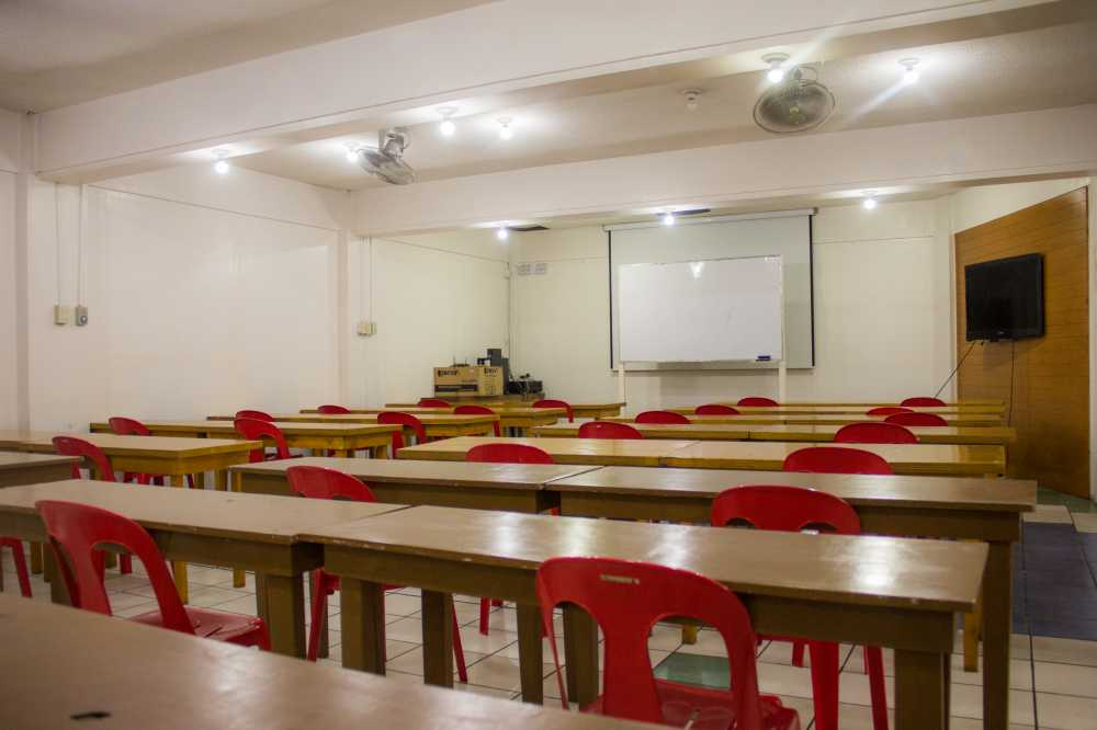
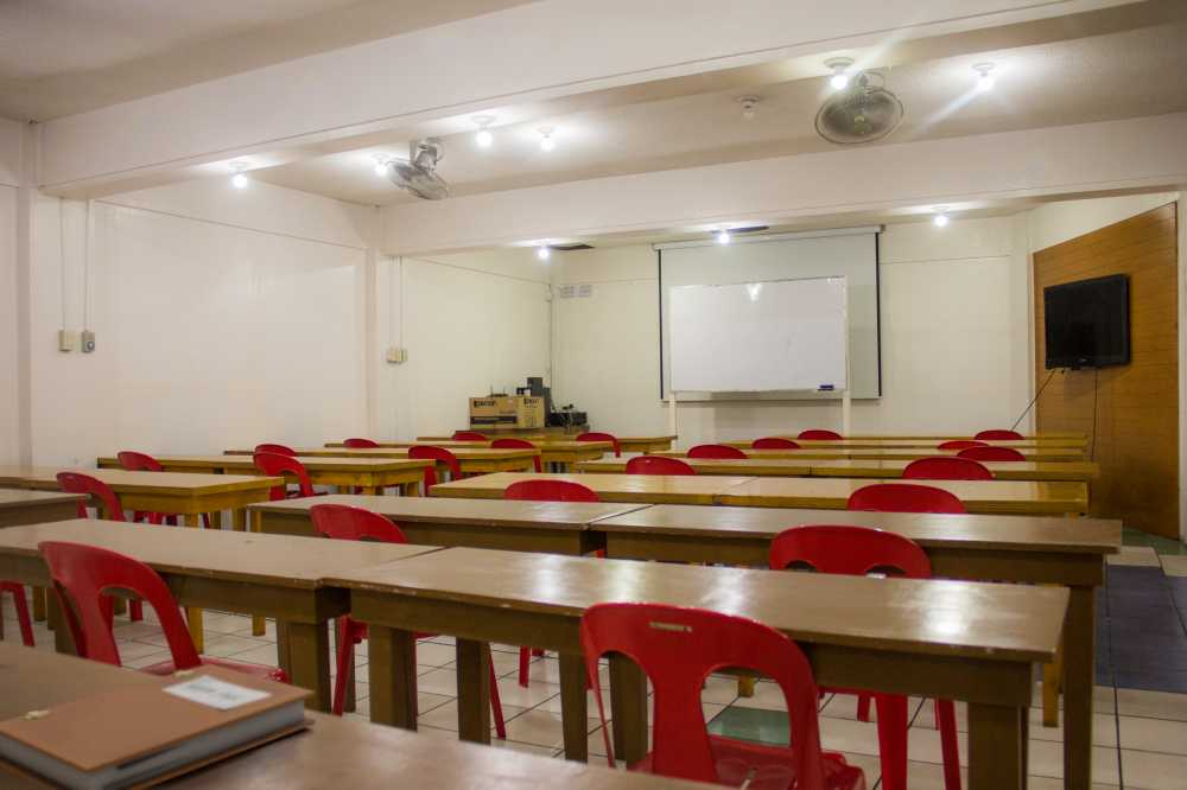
+ notebook [0,663,317,790]
